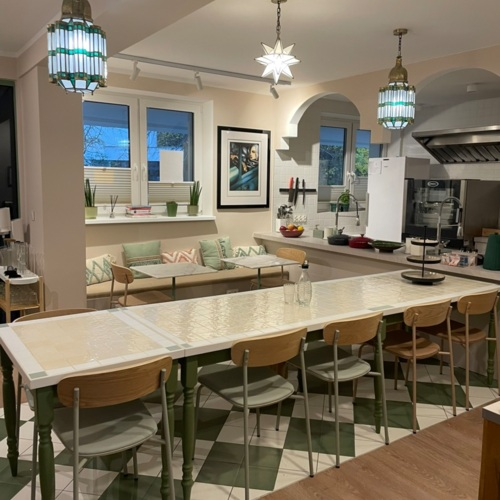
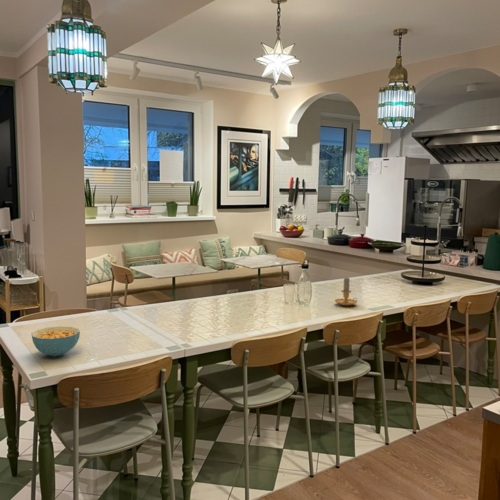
+ cereal bowl [30,326,81,357]
+ candle [334,276,358,307]
